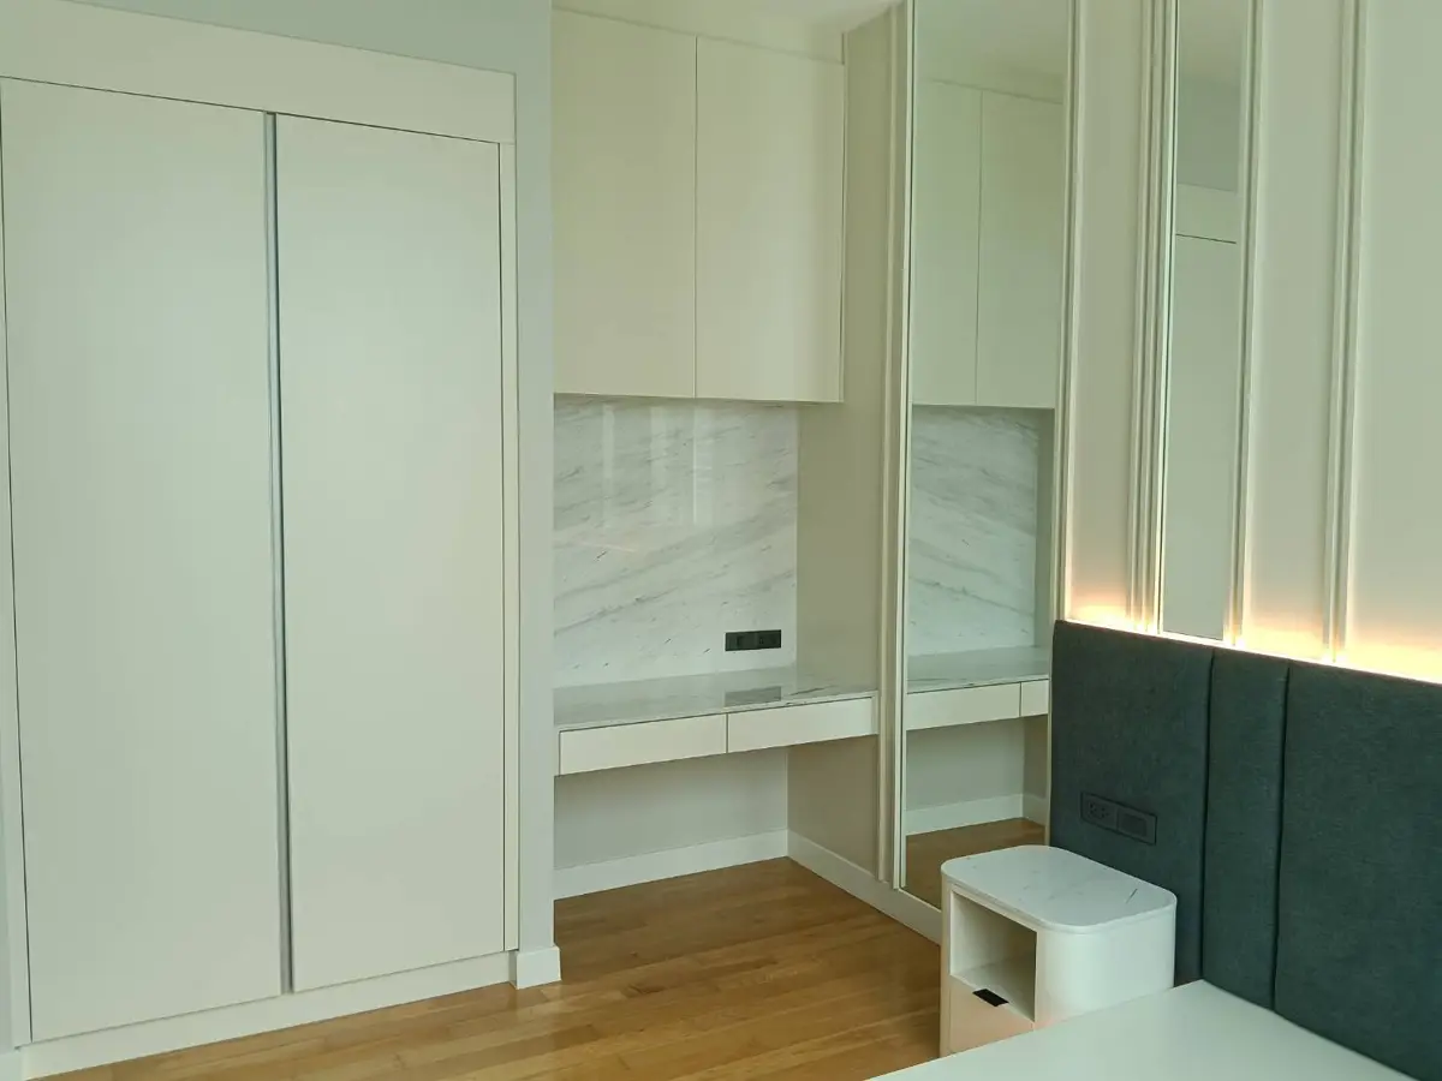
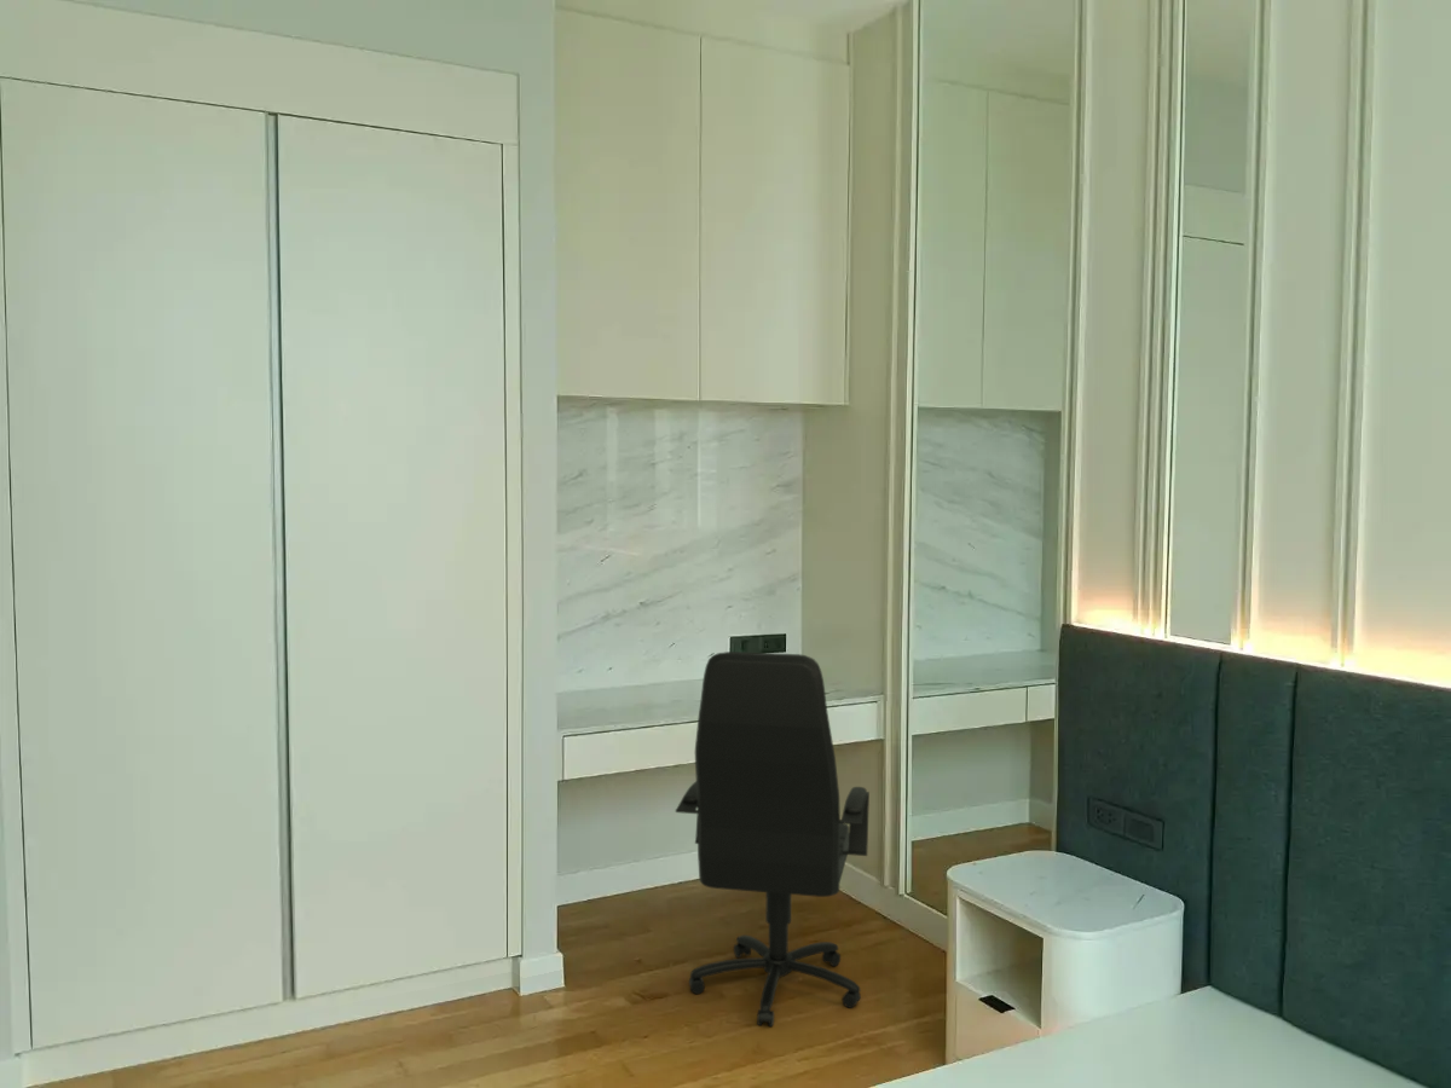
+ office chair [675,650,871,1028]
